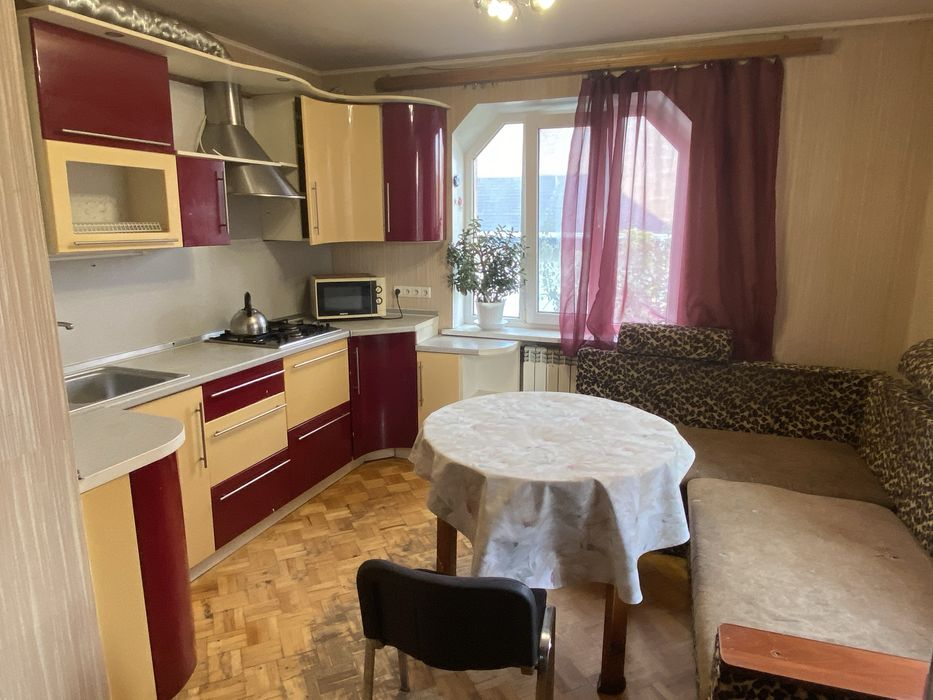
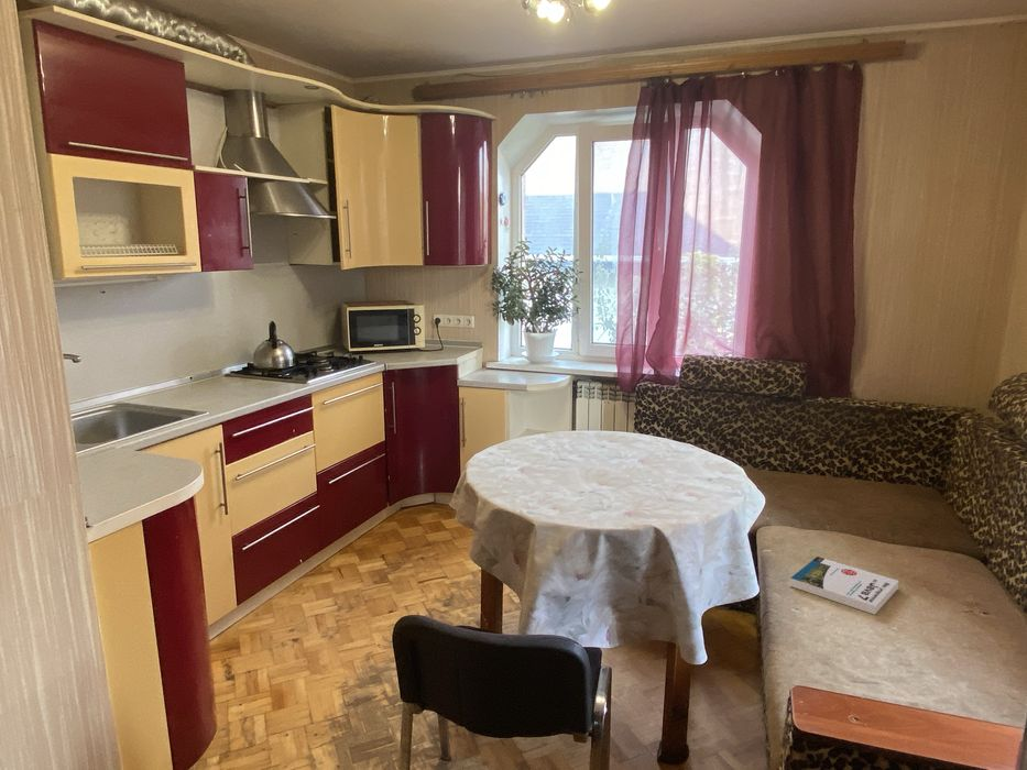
+ book [788,556,899,616]
